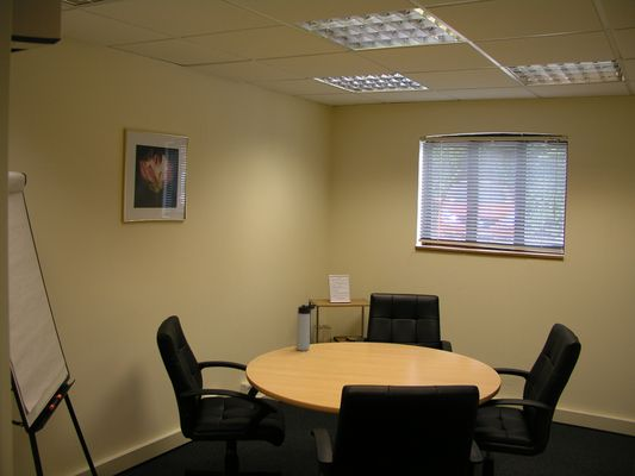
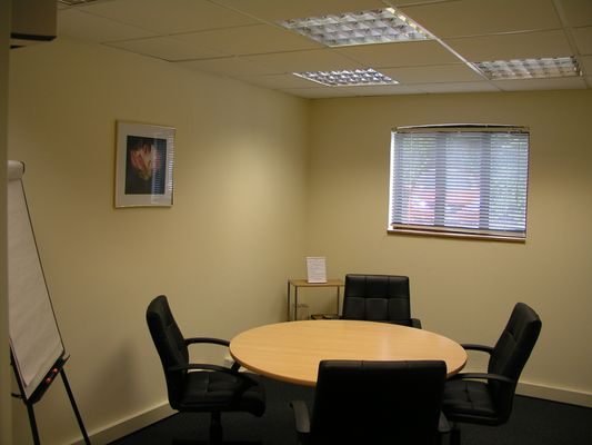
- thermos bottle [295,303,317,352]
